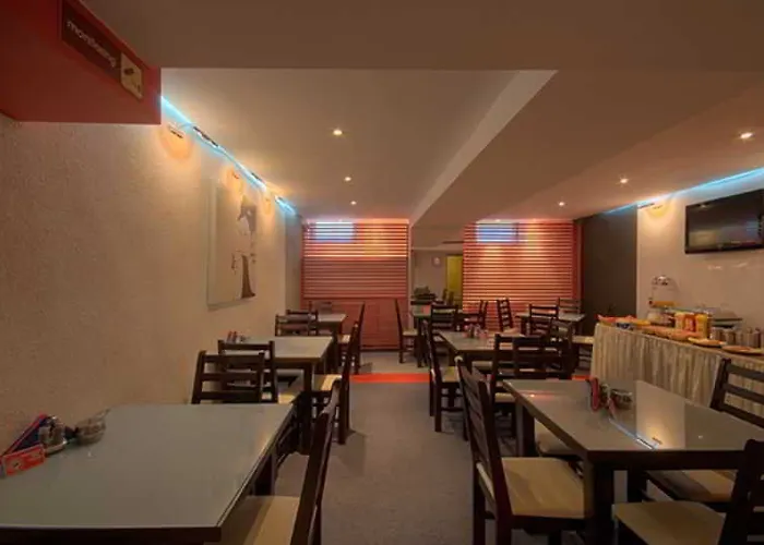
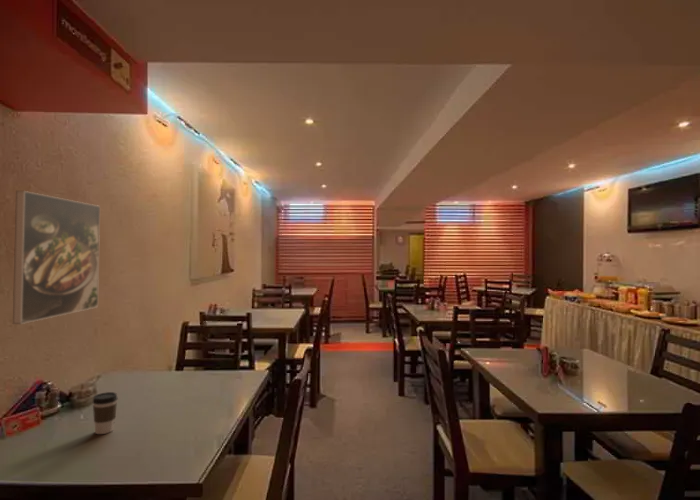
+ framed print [12,190,101,325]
+ coffee cup [92,391,119,435]
